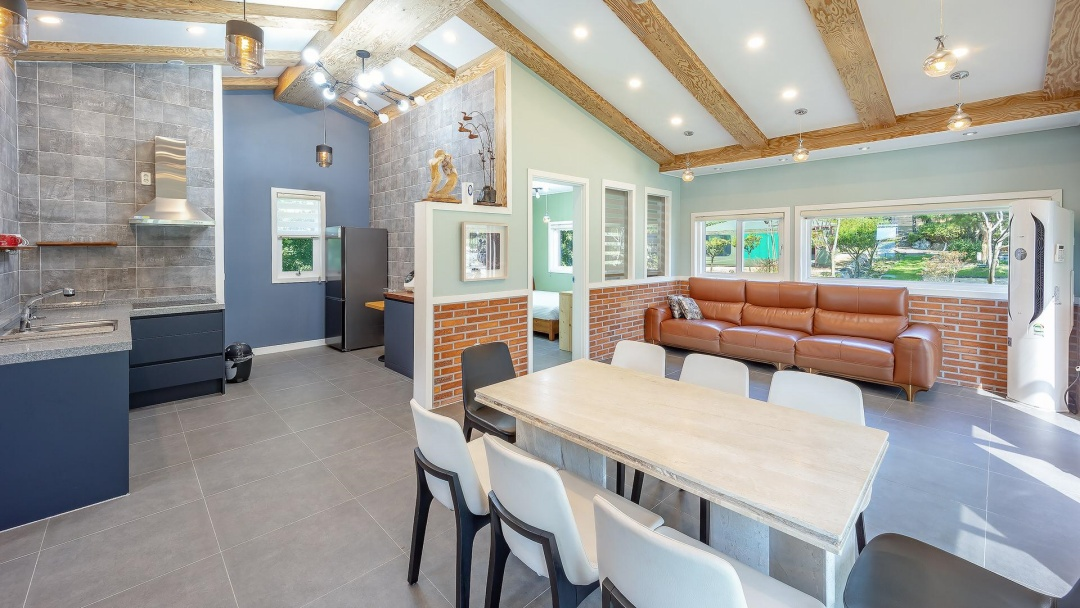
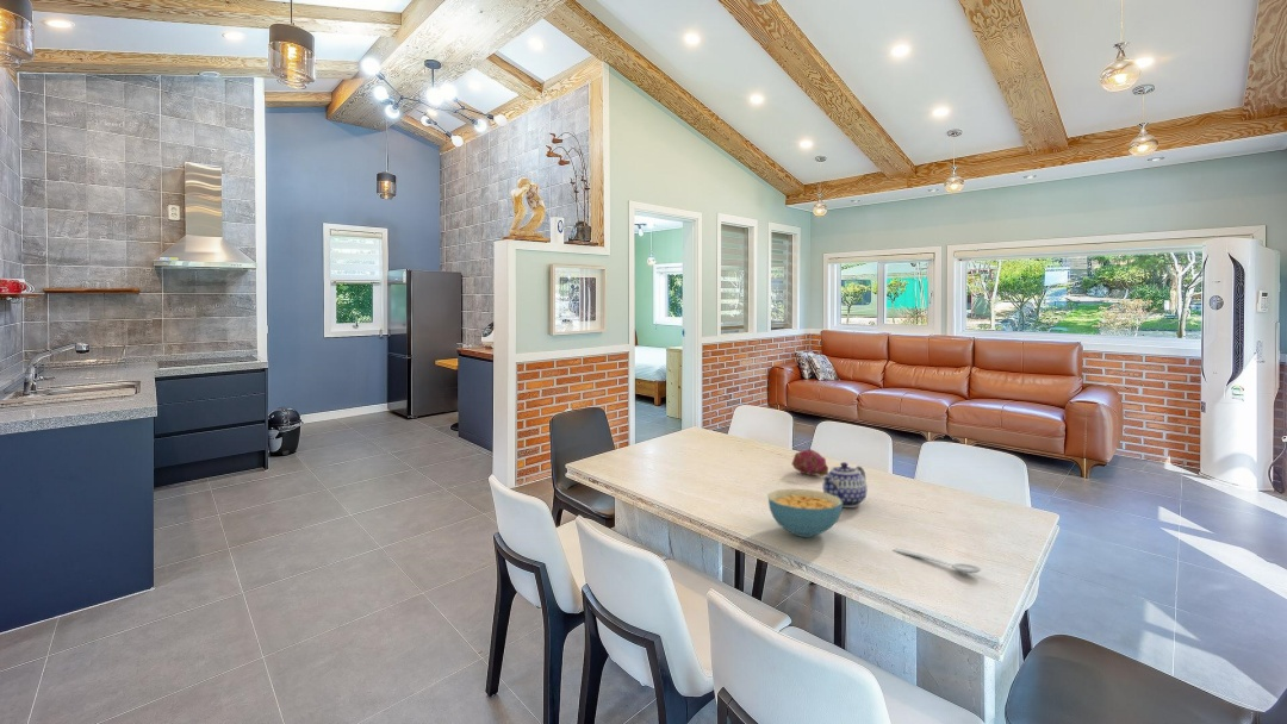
+ cereal bowl [766,488,844,538]
+ fruit [791,448,829,478]
+ teapot [821,461,869,508]
+ spoon [891,547,982,574]
